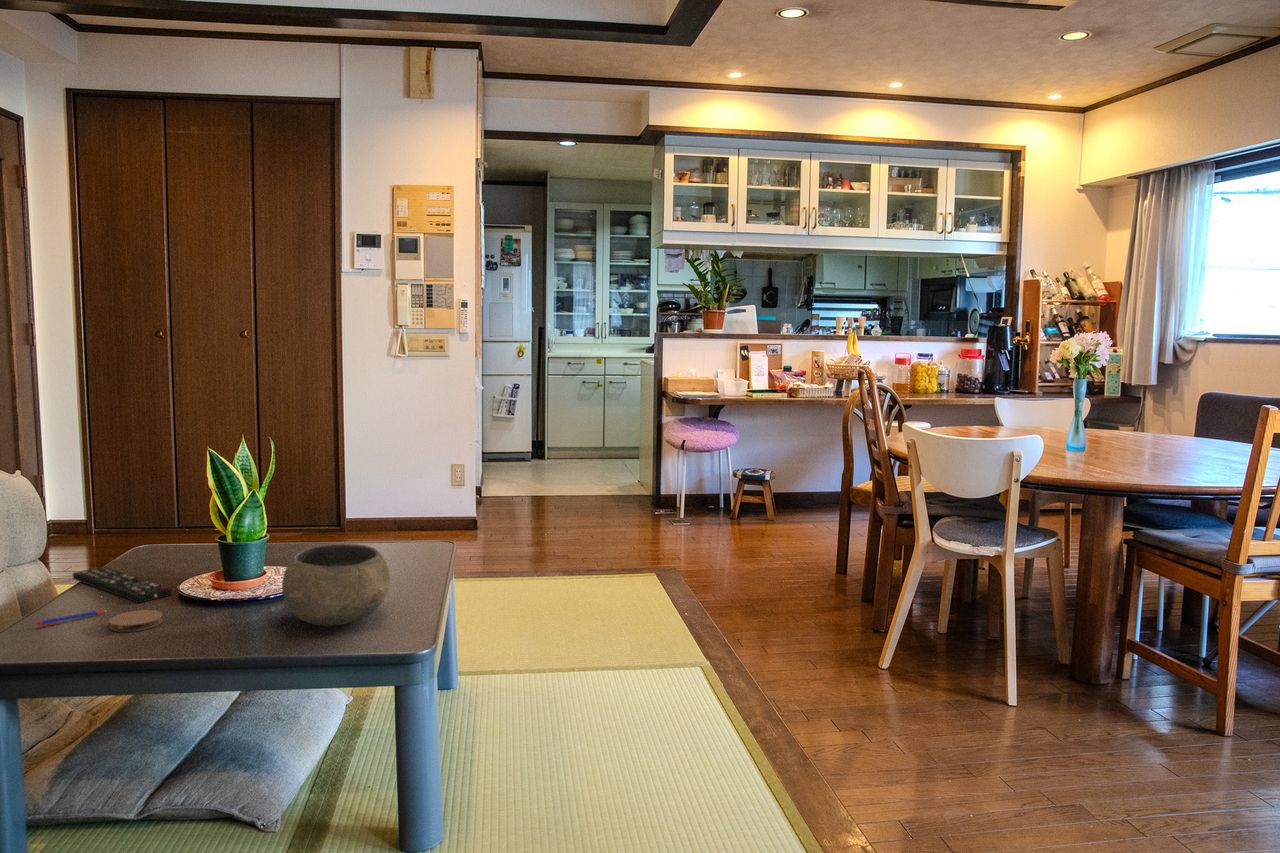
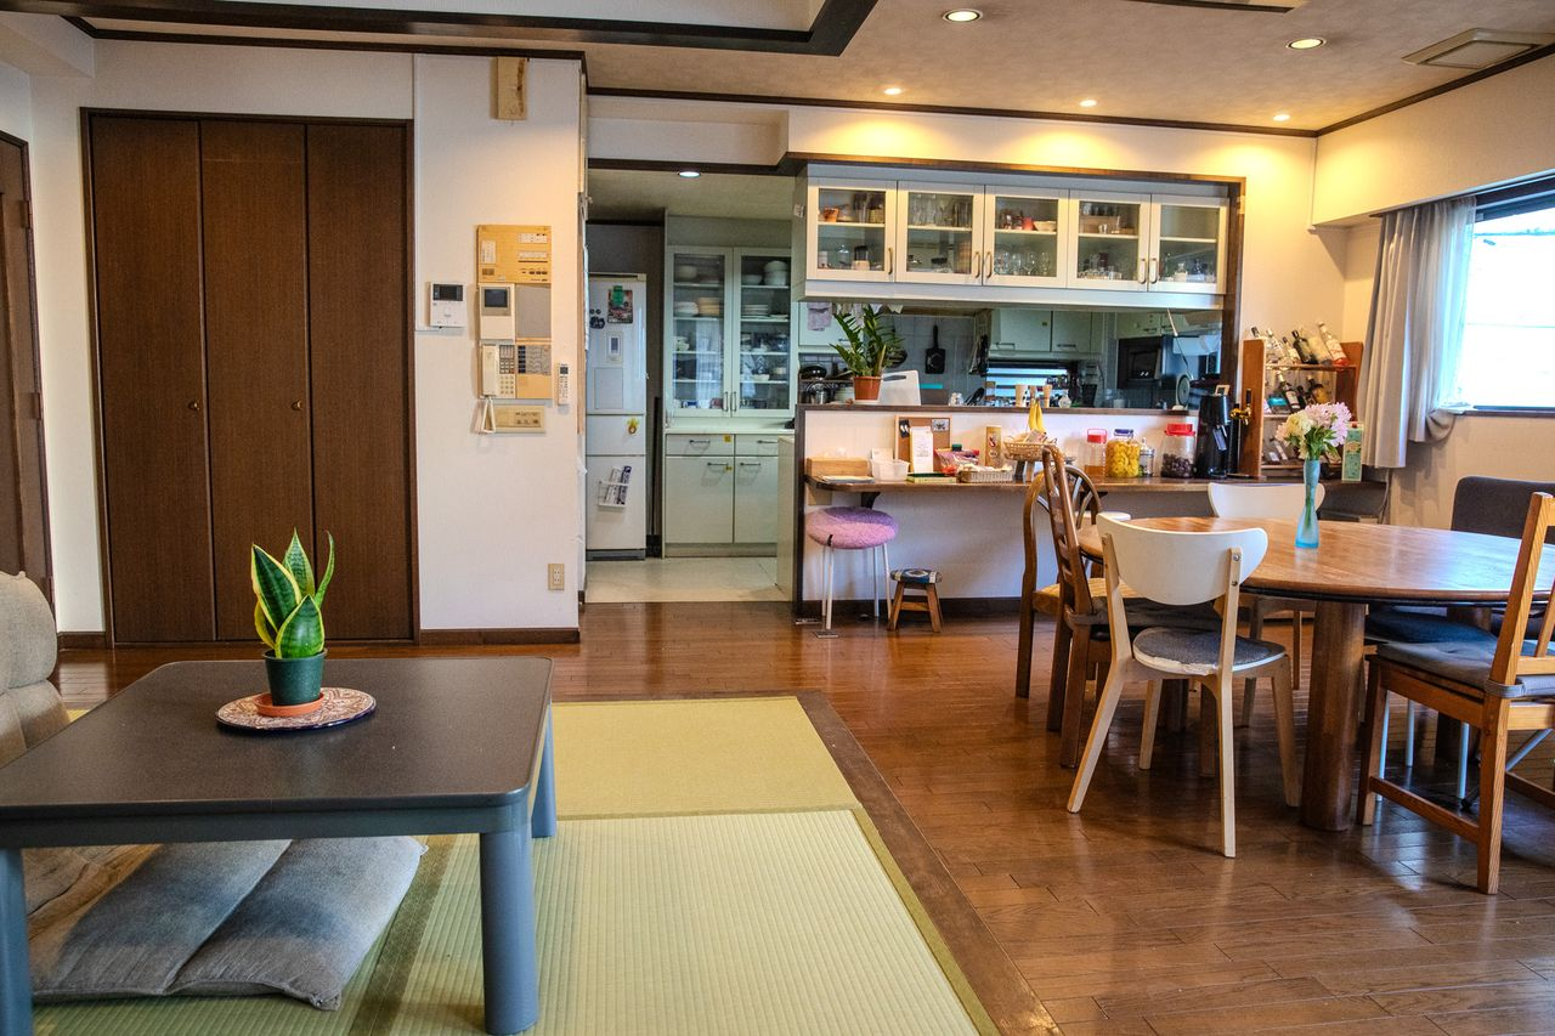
- bowl [281,543,391,627]
- pen [33,609,107,628]
- coaster [108,609,164,633]
- remote control [71,565,173,604]
